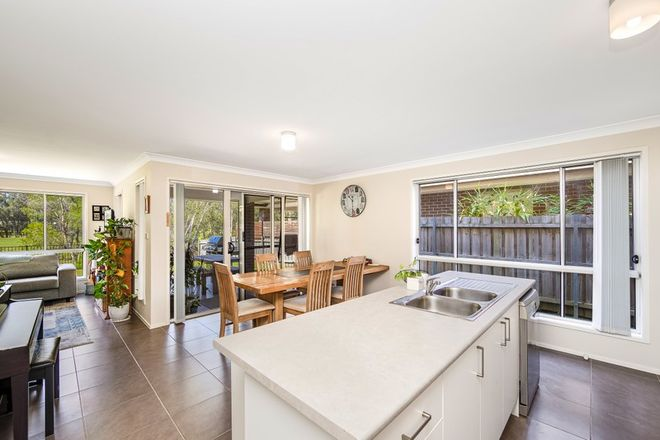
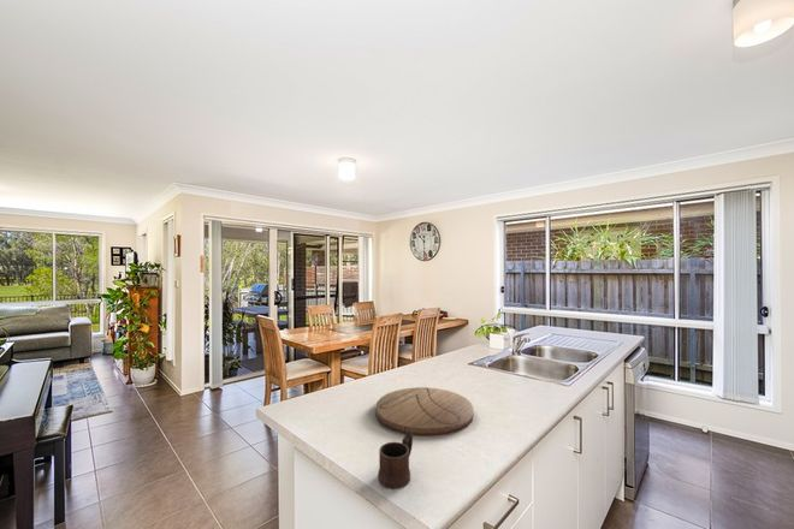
+ mug [378,430,414,489]
+ cutting board [374,386,474,438]
